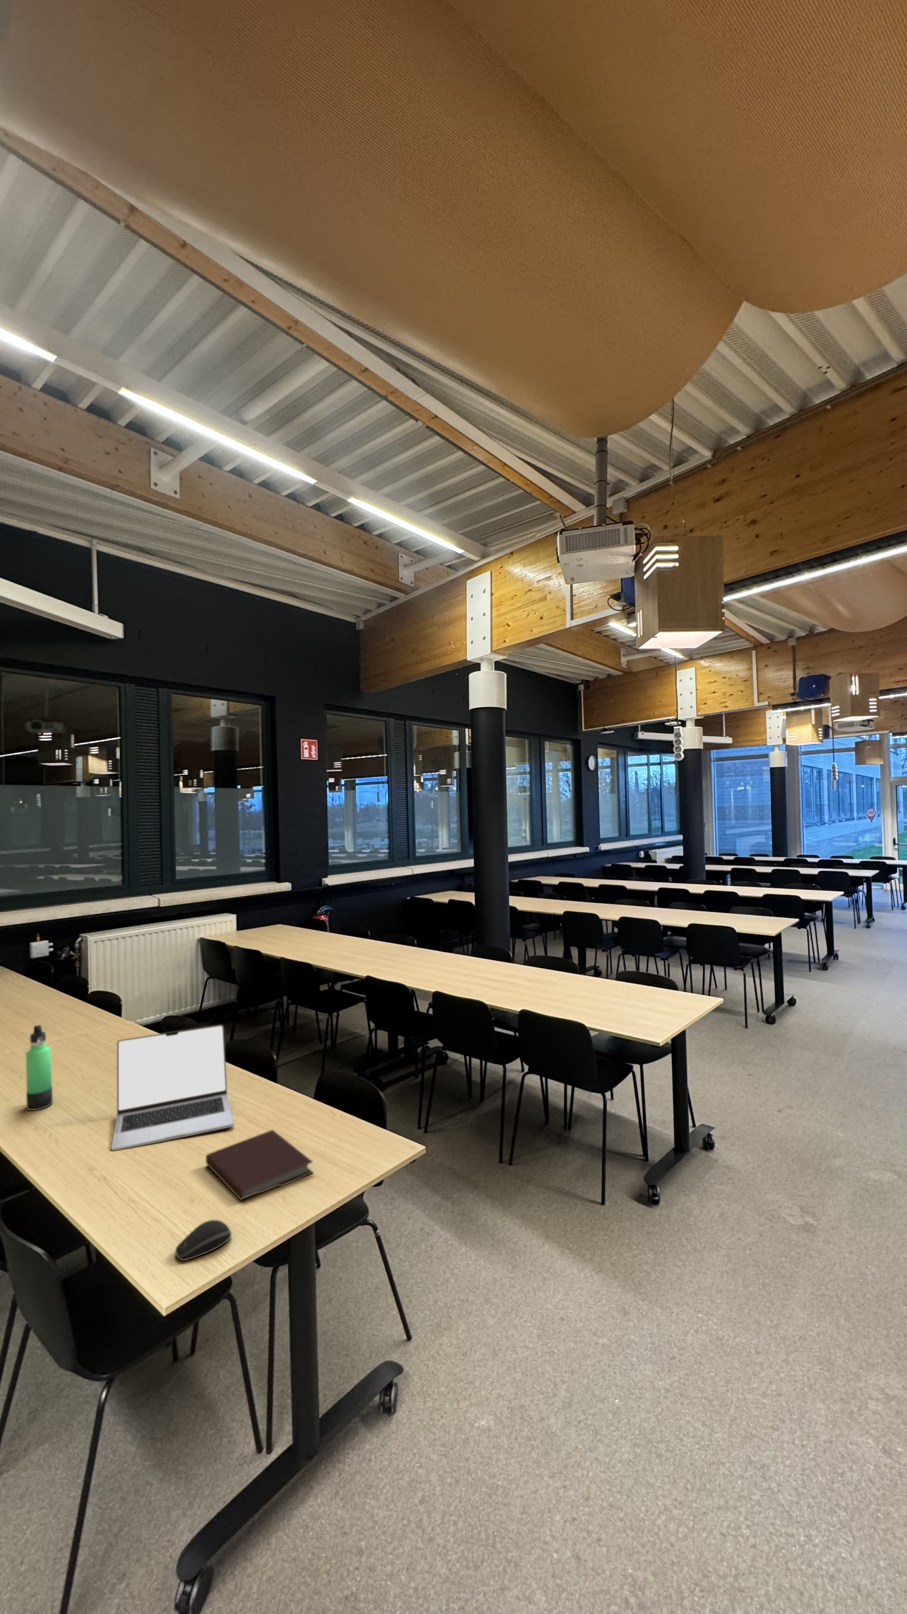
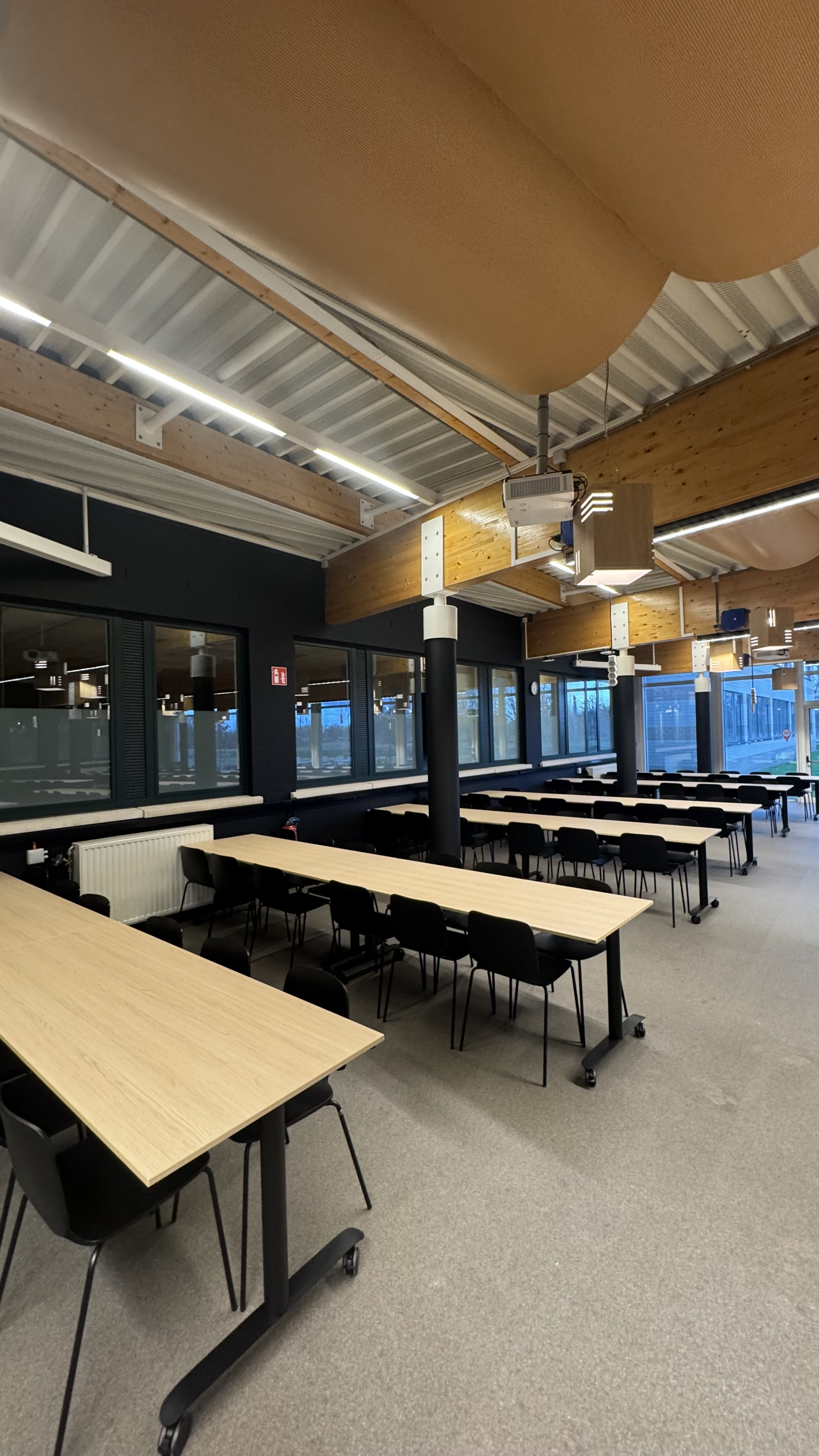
- laptop [111,1024,234,1152]
- notebook [206,1130,313,1202]
- thermos bottle [25,1024,53,1111]
- computer mouse [175,1219,231,1260]
